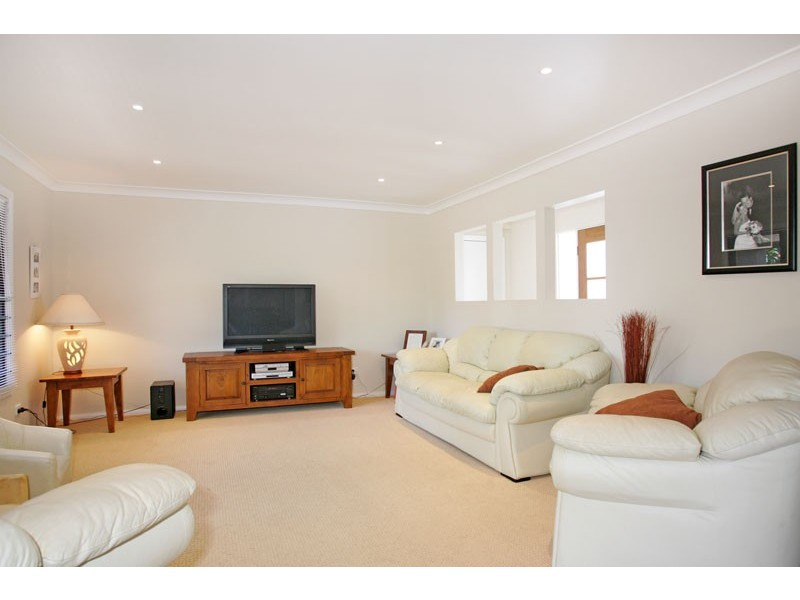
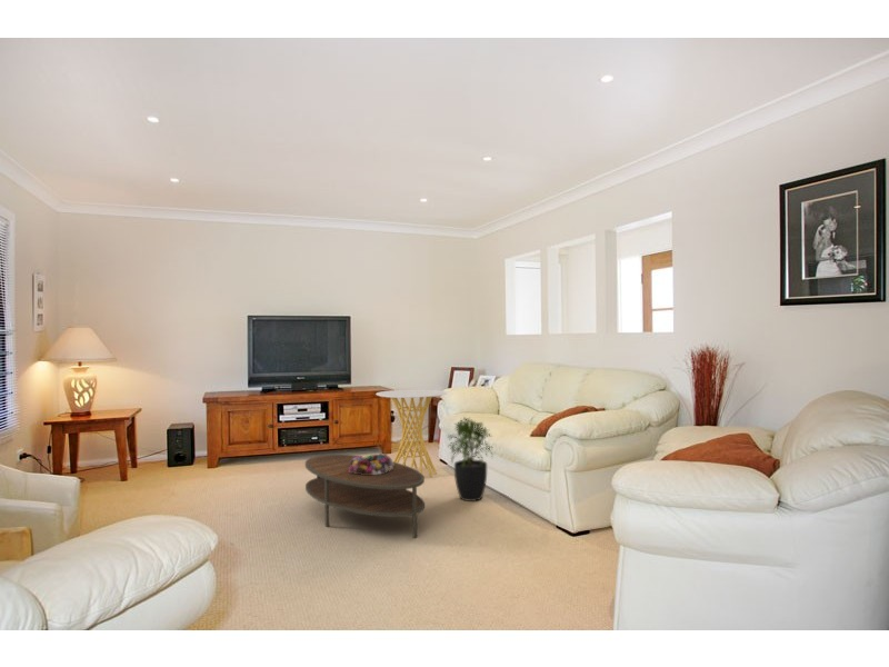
+ potted plant [446,416,493,502]
+ coffee table [304,454,426,539]
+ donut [349,451,394,475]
+ side table [374,388,448,478]
